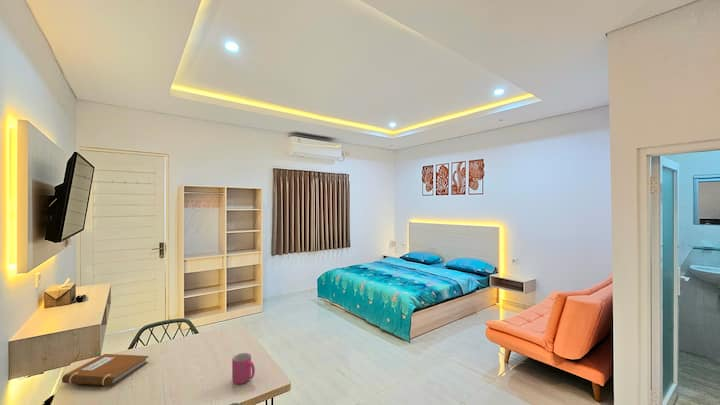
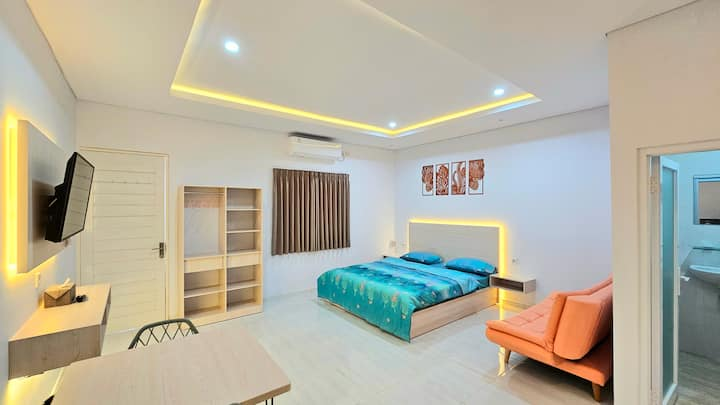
- notebook [61,353,150,387]
- mug [231,352,256,385]
